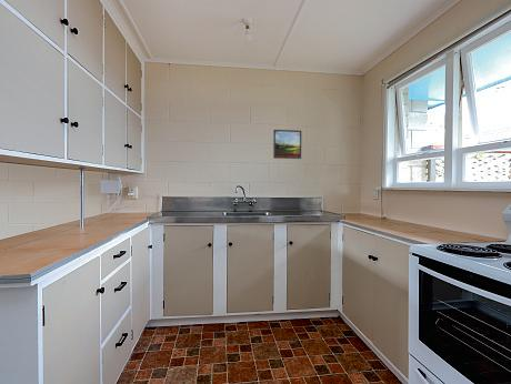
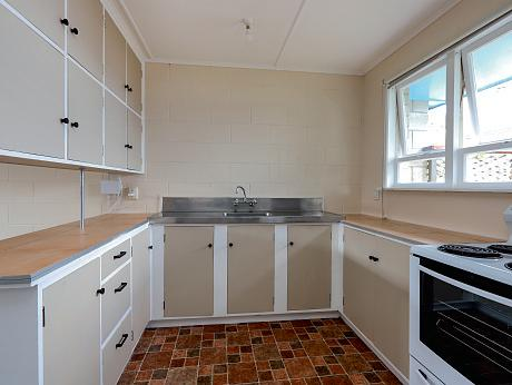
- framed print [272,129,302,160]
